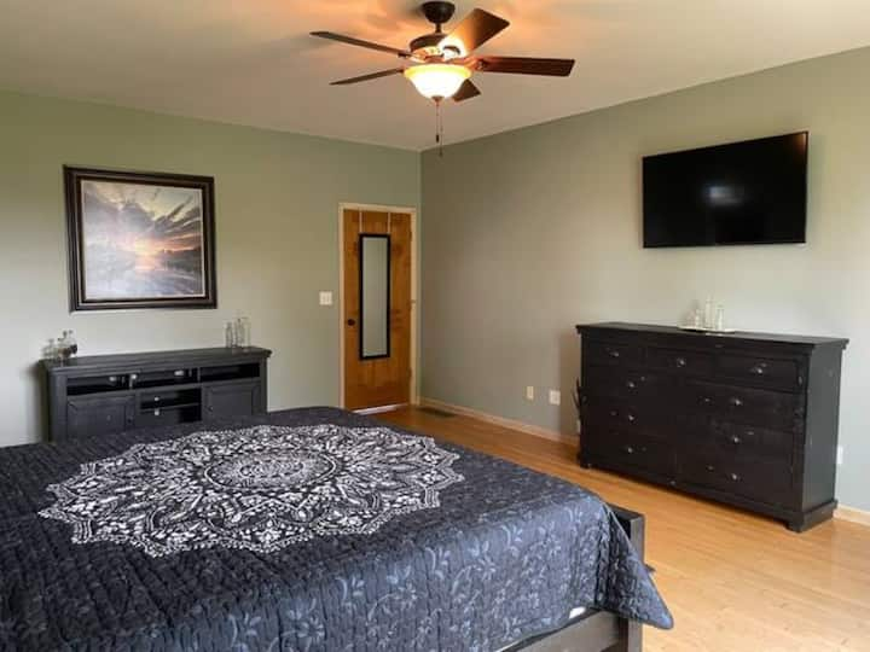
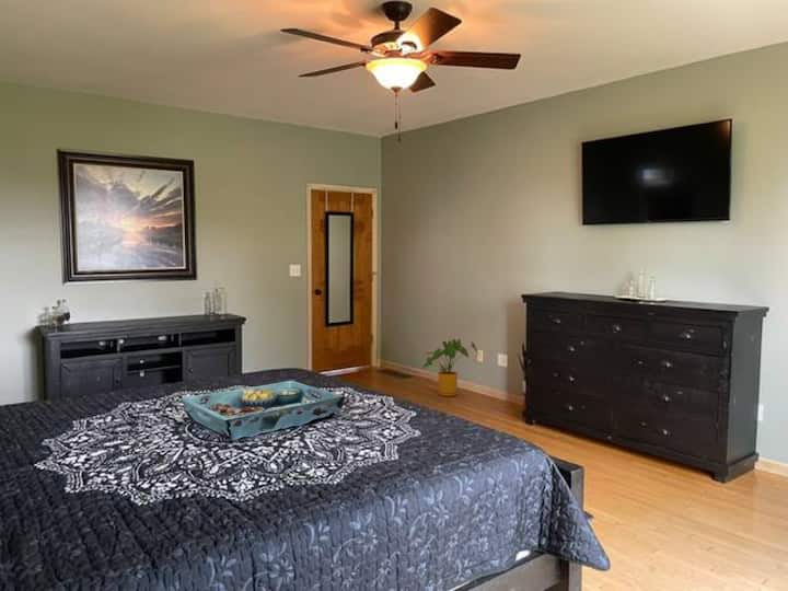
+ house plant [421,338,479,397]
+ serving tray [178,380,346,441]
